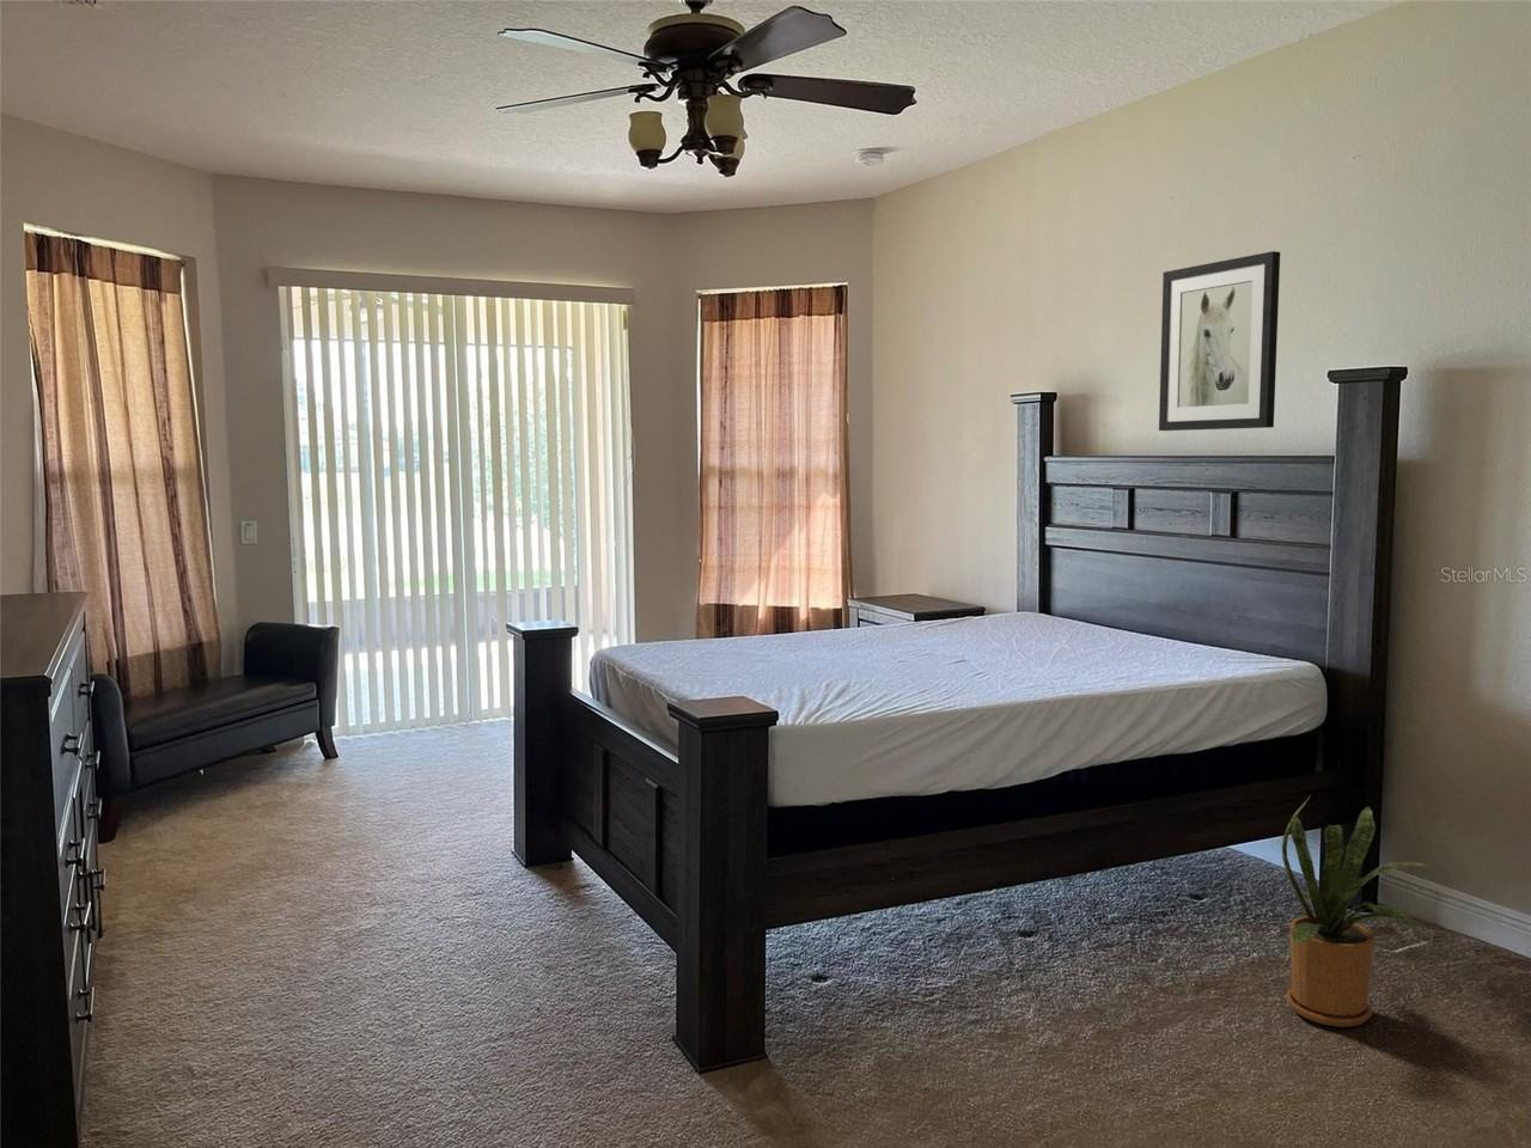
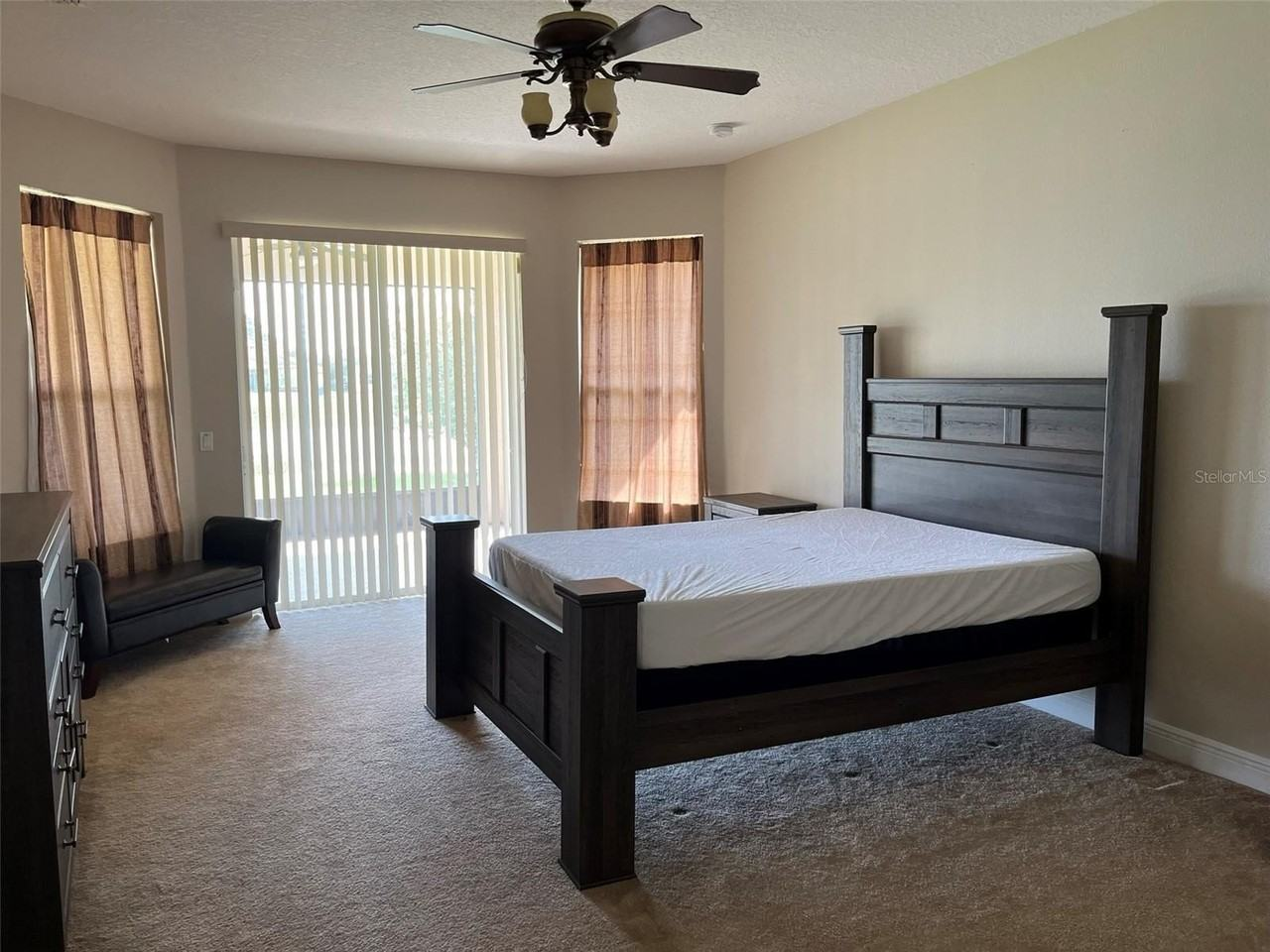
- house plant [1281,793,1436,1029]
- wall art [1157,250,1281,432]
